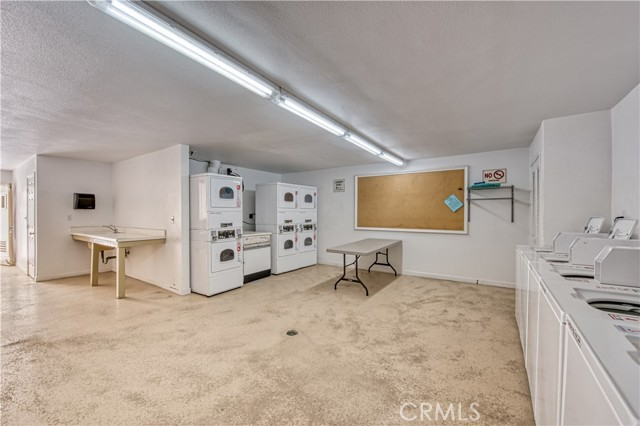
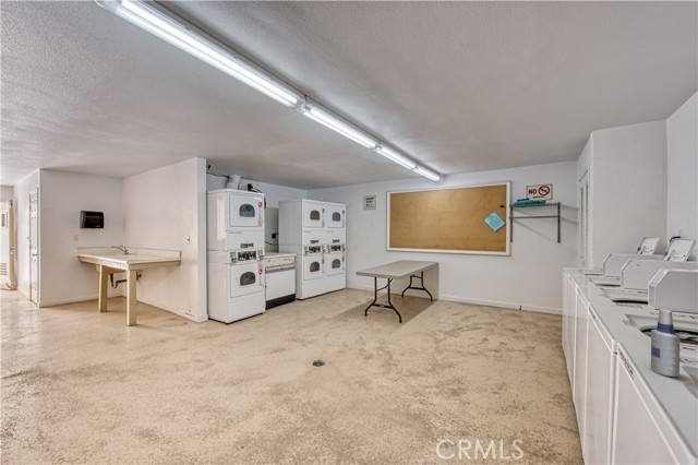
+ spray bottle [650,308,682,378]
